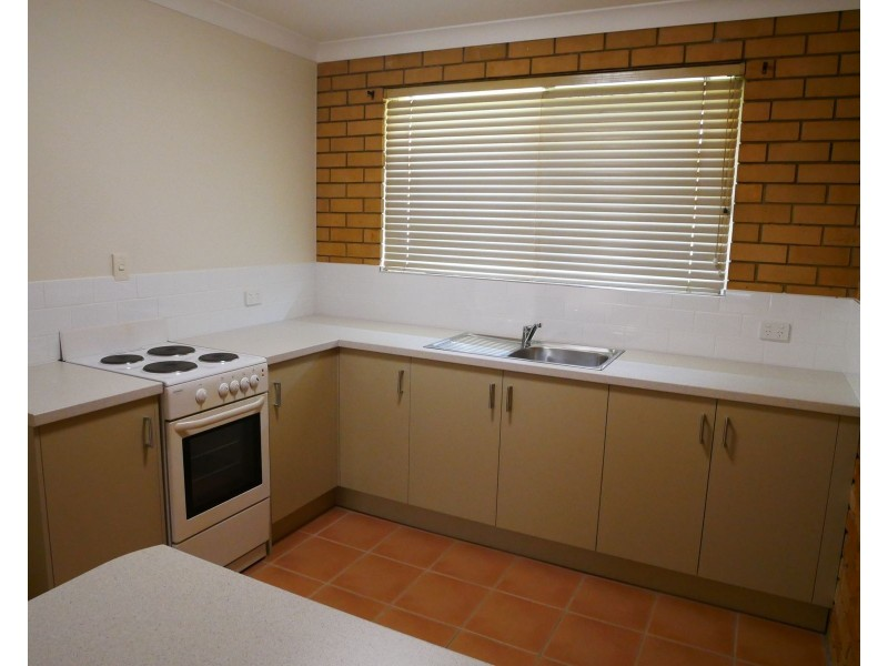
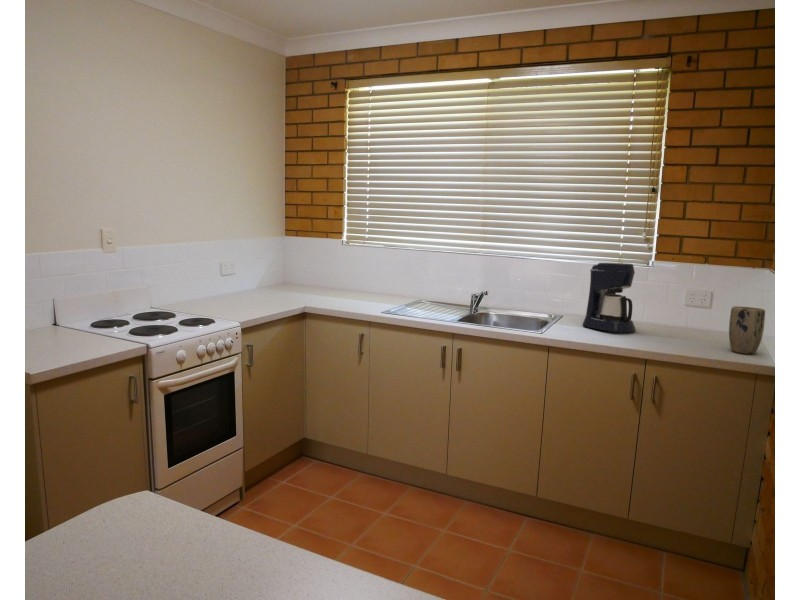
+ coffee maker [582,262,637,333]
+ plant pot [728,305,766,355]
